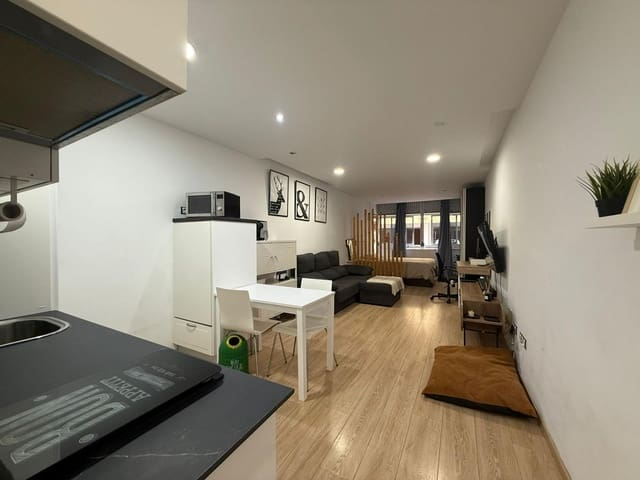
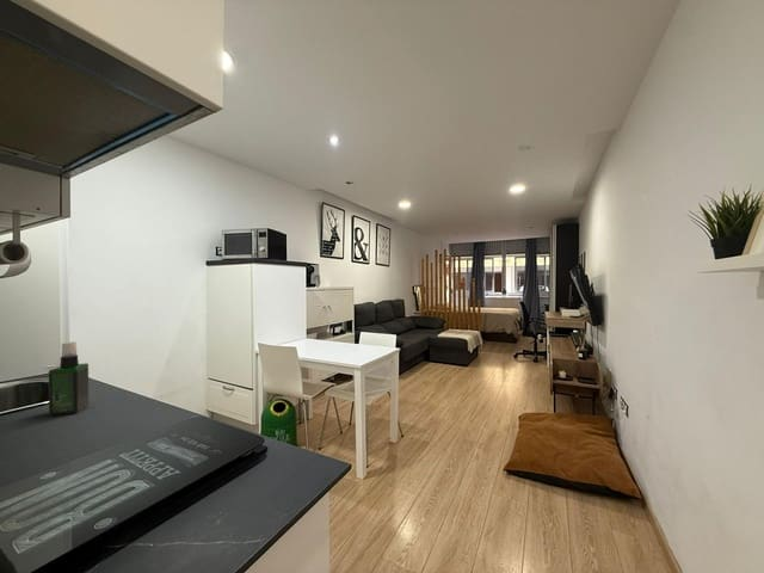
+ spray bottle [48,341,90,418]
